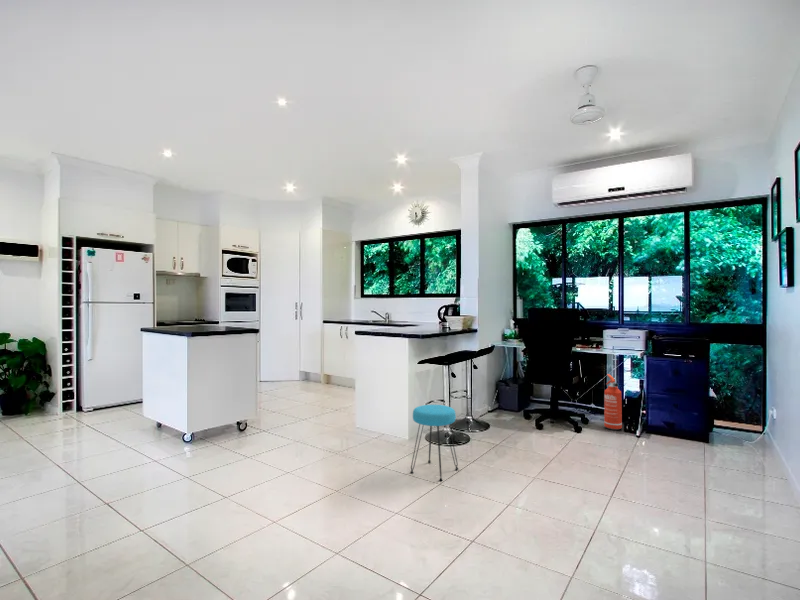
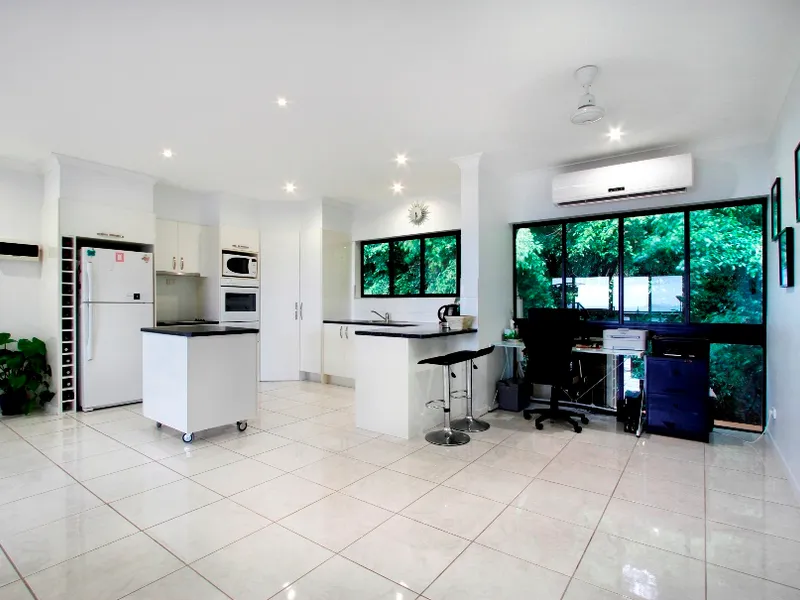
- fire extinguisher [603,373,623,431]
- stool [410,404,459,482]
